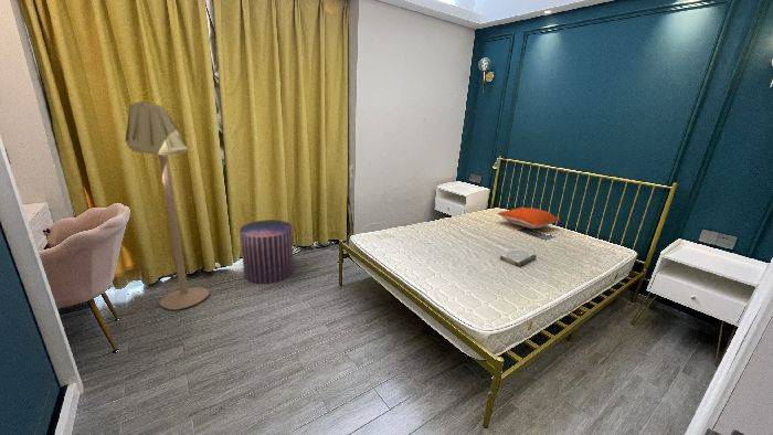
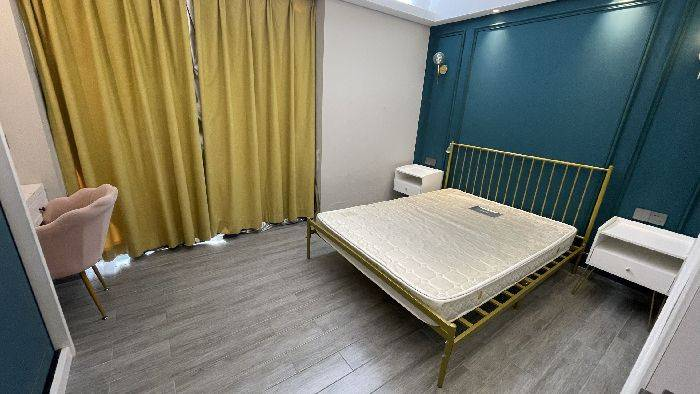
- pouf [239,219,295,285]
- floor lamp [124,99,210,311]
- book [499,247,538,267]
- pillow [496,206,561,230]
